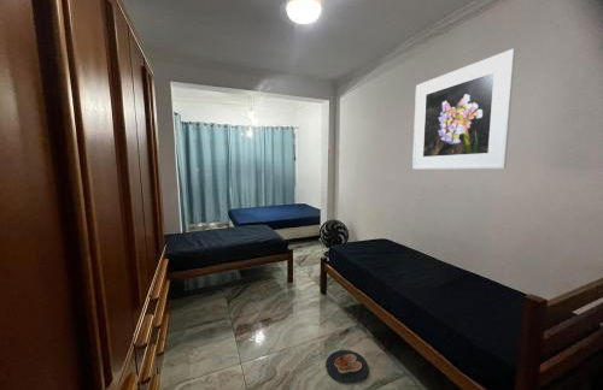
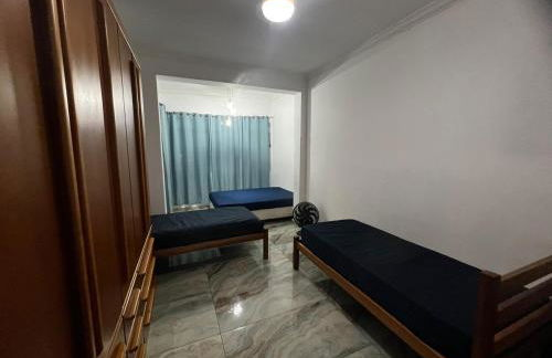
- slippers [324,349,369,385]
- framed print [411,47,516,170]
